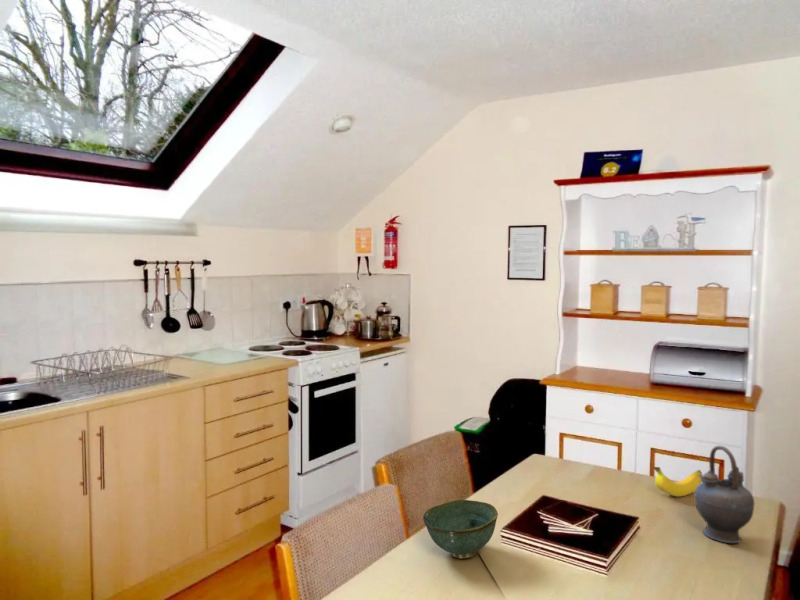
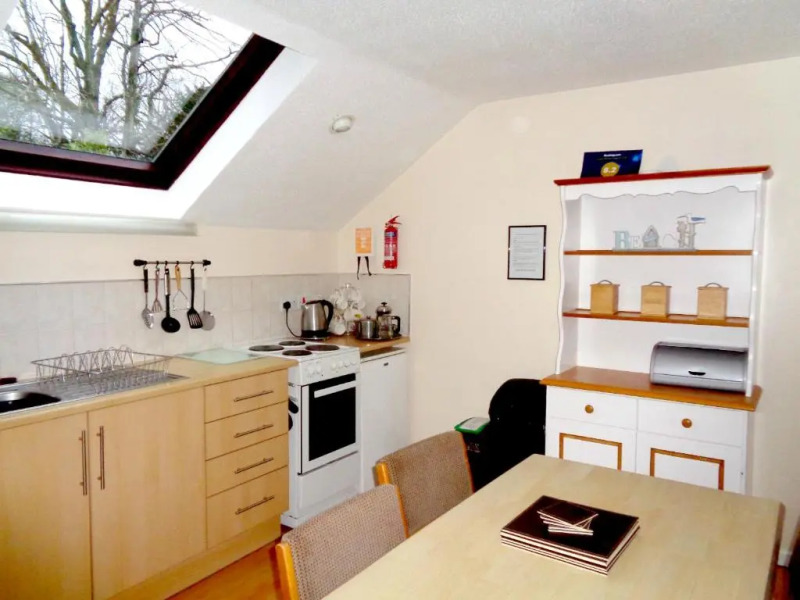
- teapot [694,445,755,544]
- banana [652,466,703,498]
- bowl [422,499,499,560]
